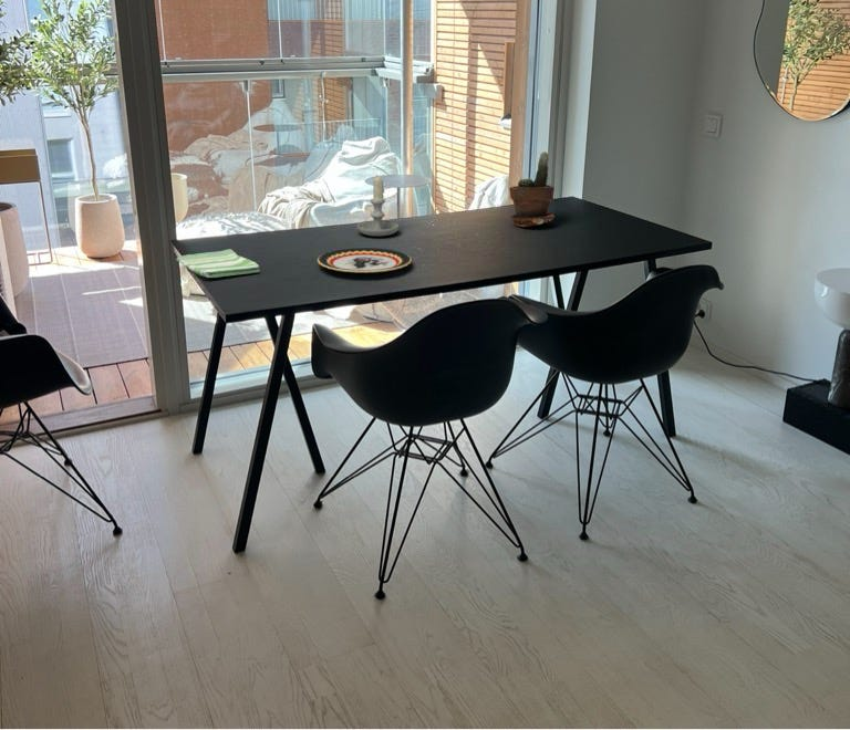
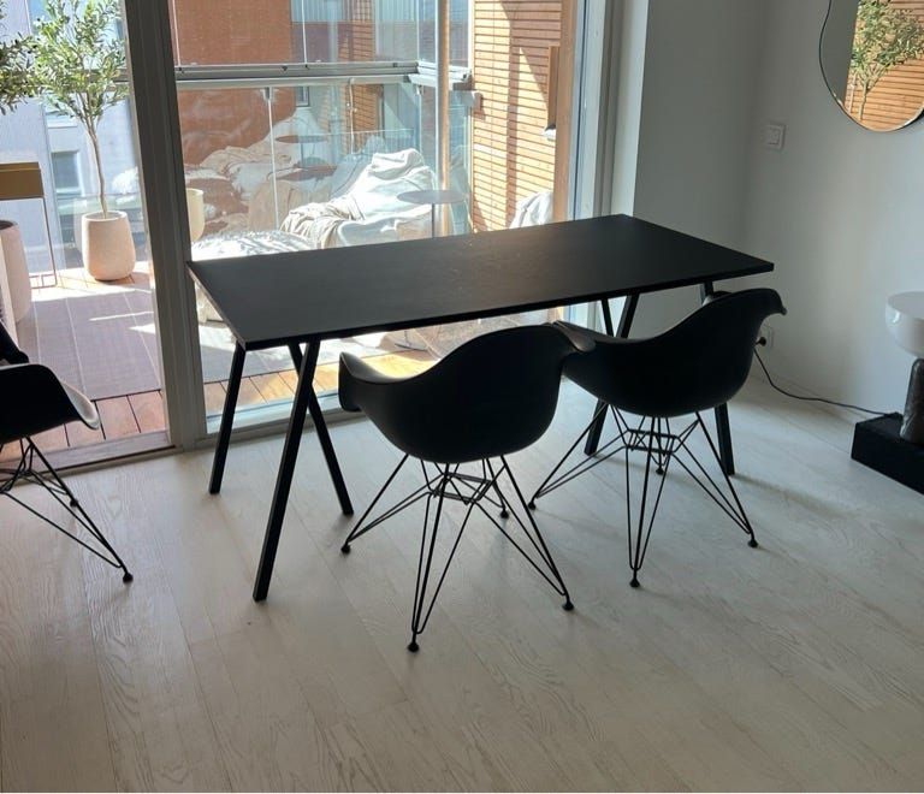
- plate [317,247,413,273]
- potted plant [508,150,556,228]
- dish towel [175,248,261,279]
- candle [356,174,400,238]
